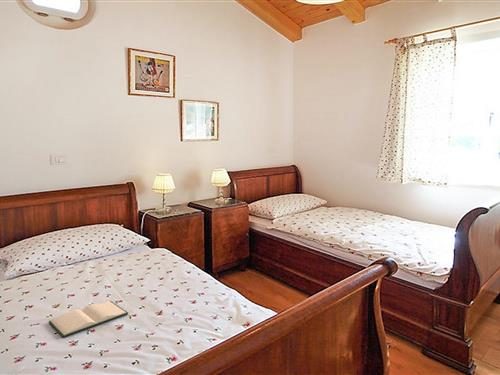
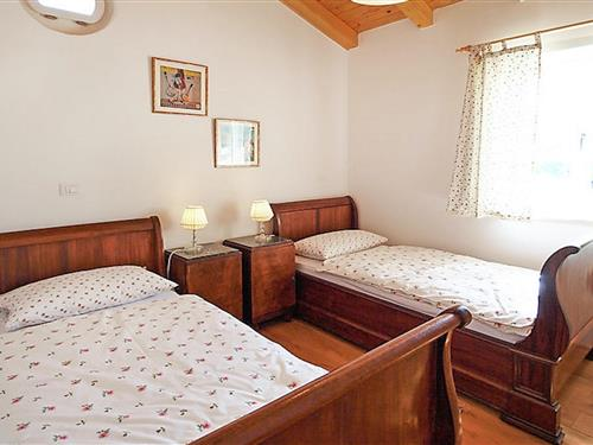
- hardback book [48,300,129,339]
